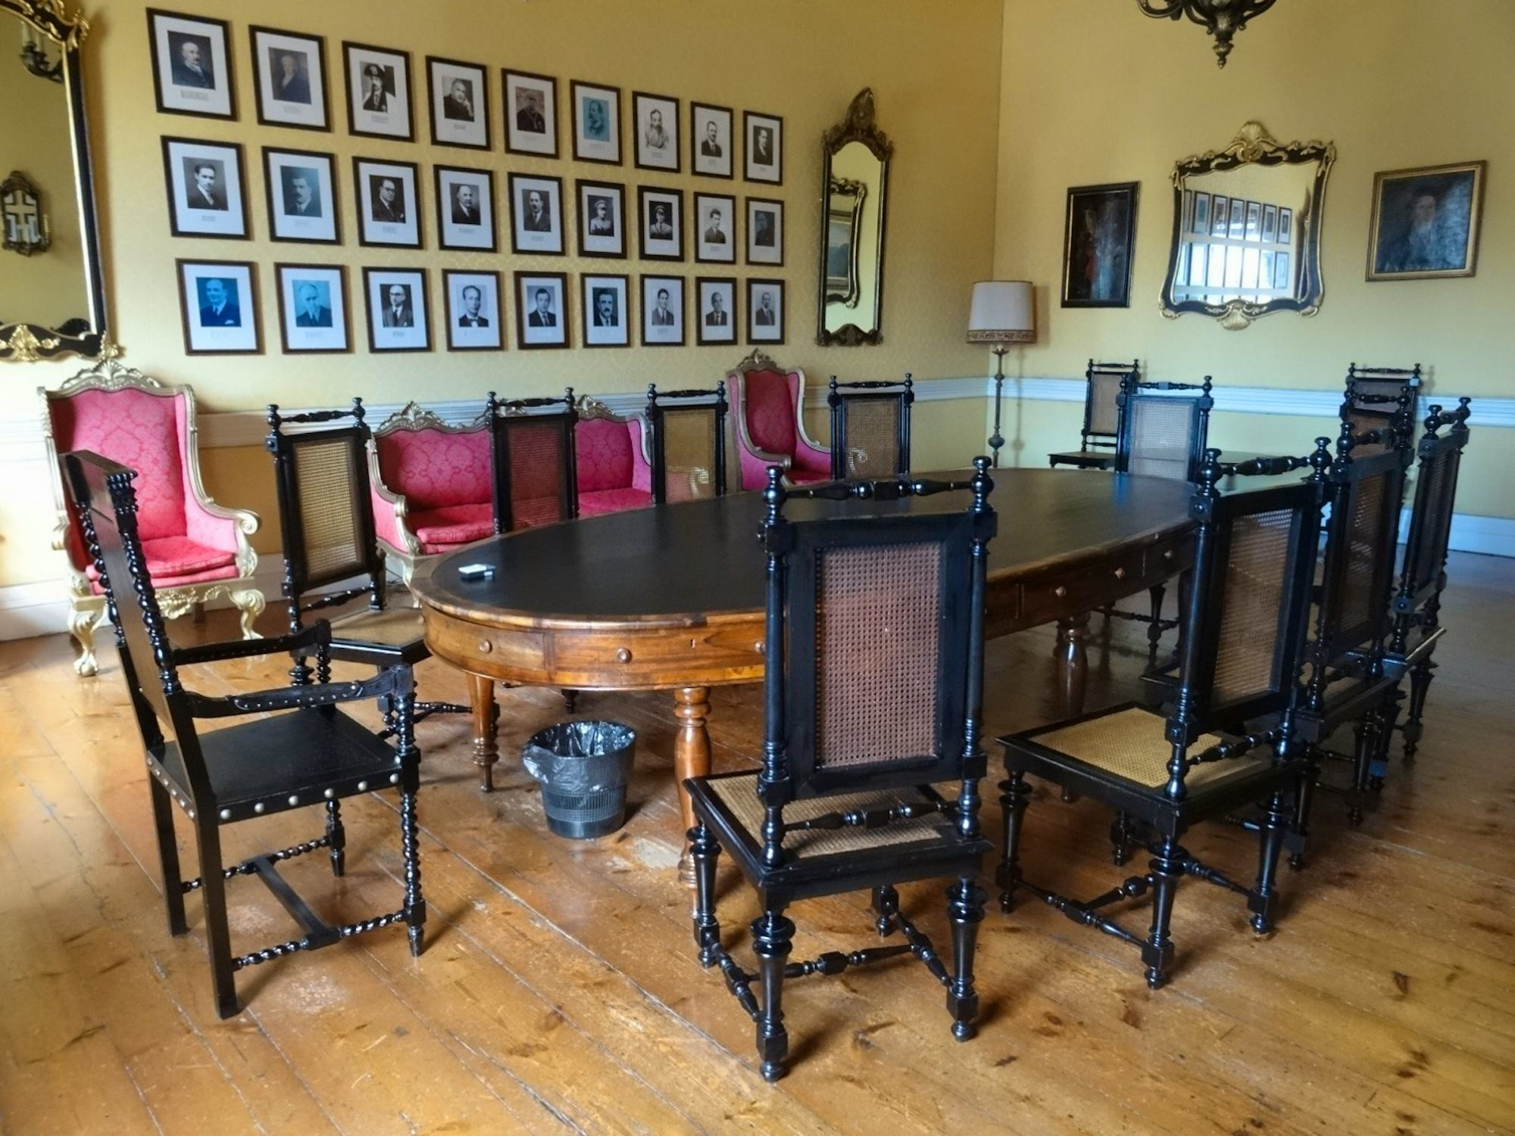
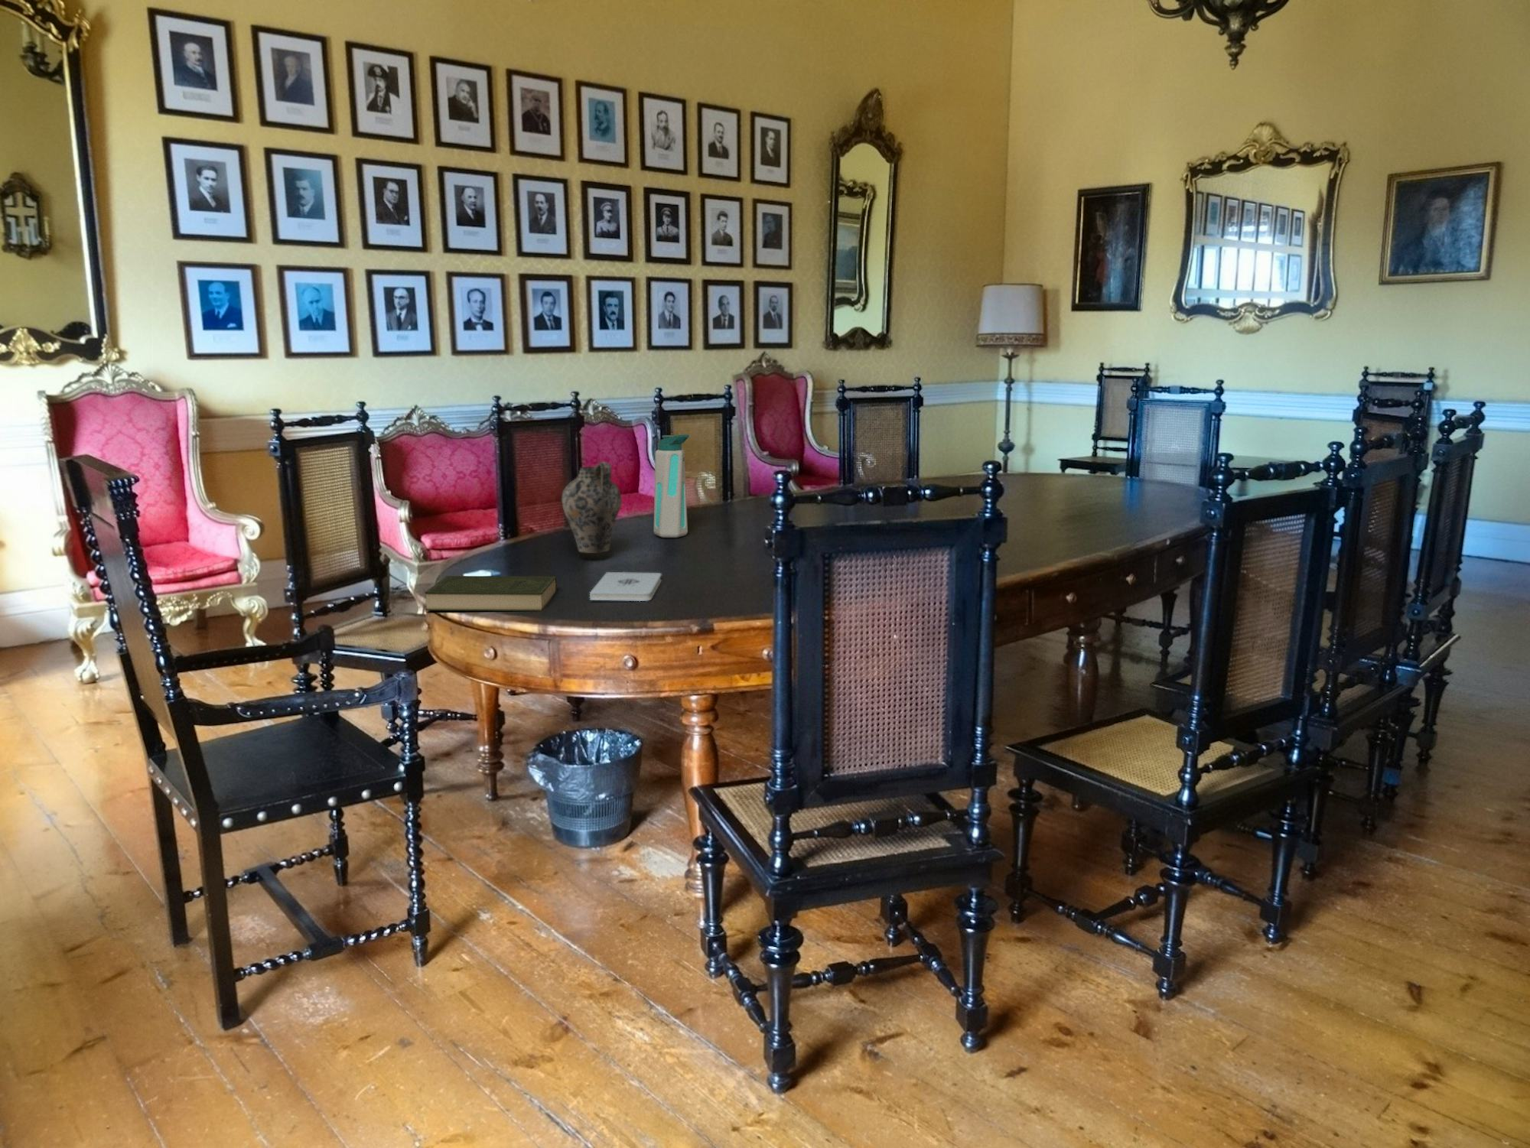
+ book [424,575,558,611]
+ ceramic jug [561,461,622,554]
+ notepad [590,572,662,602]
+ water bottle [652,434,690,539]
